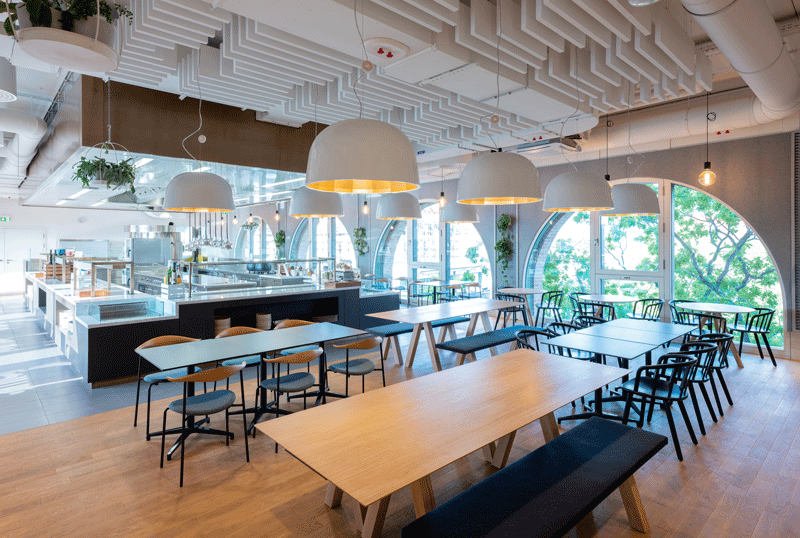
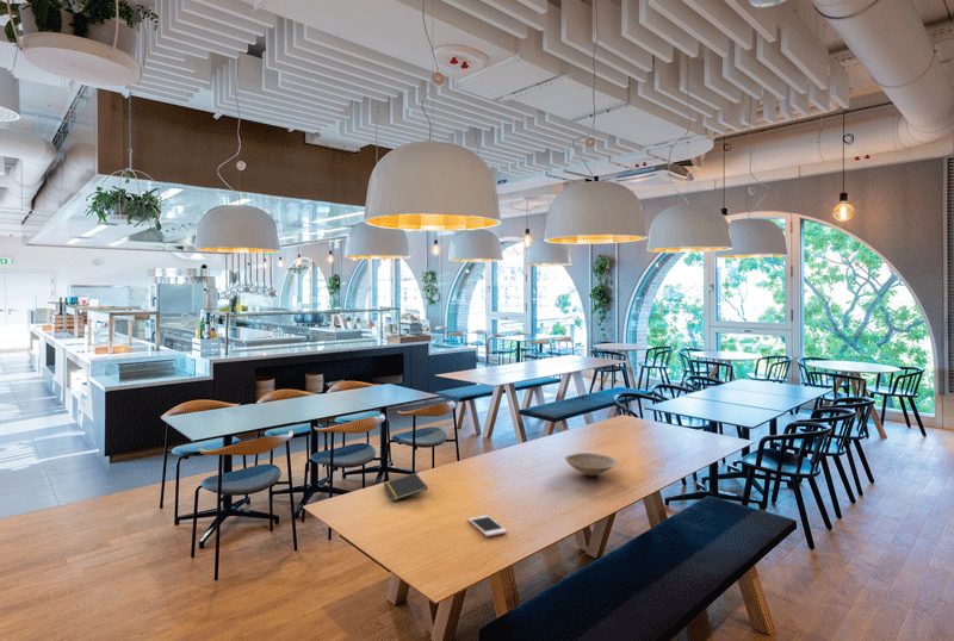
+ cell phone [467,515,508,537]
+ bowl [563,452,619,478]
+ notepad [382,472,429,502]
